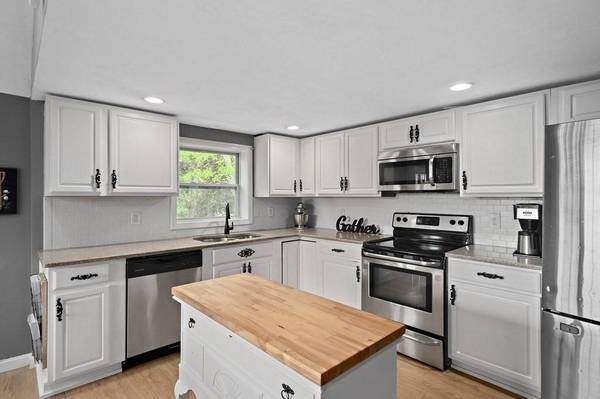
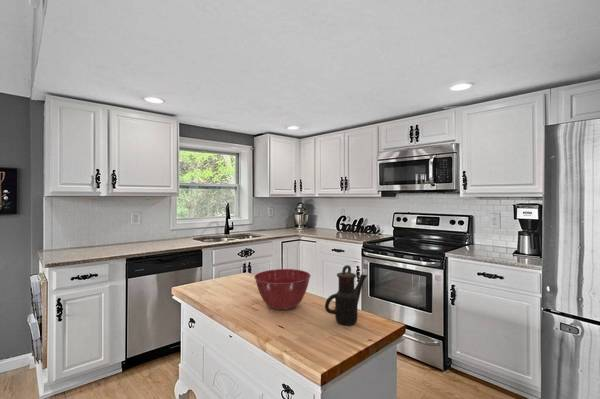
+ teapot [324,264,368,327]
+ mixing bowl [253,268,312,311]
